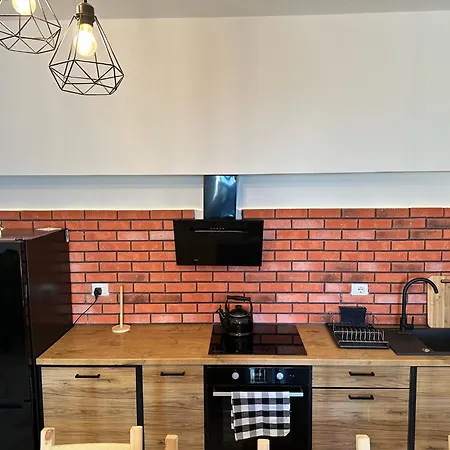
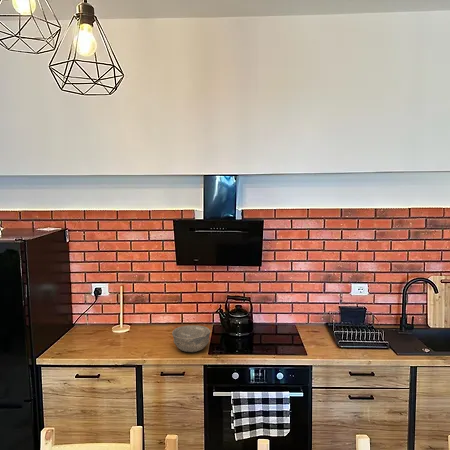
+ bowl [171,324,212,353]
